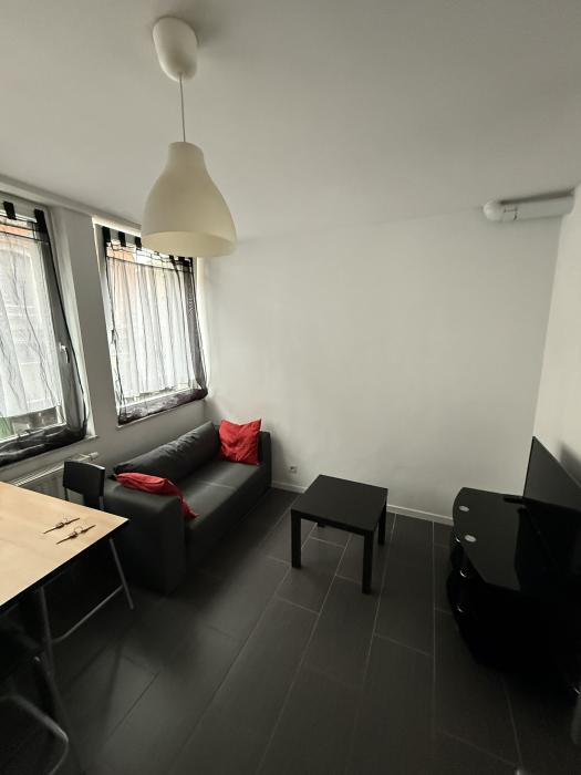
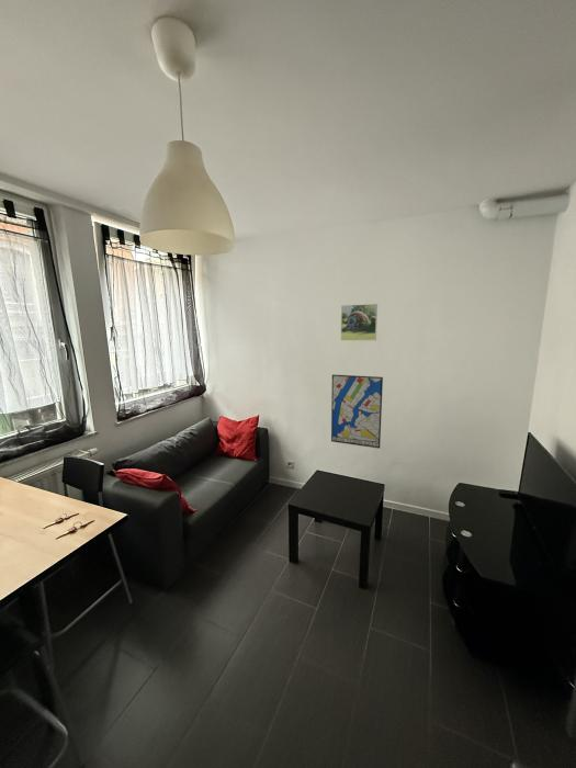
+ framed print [340,303,379,341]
+ wall art [330,373,384,450]
